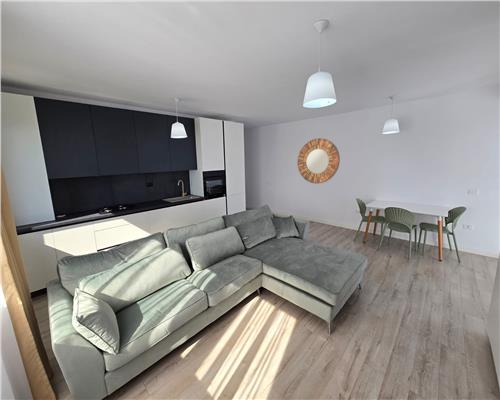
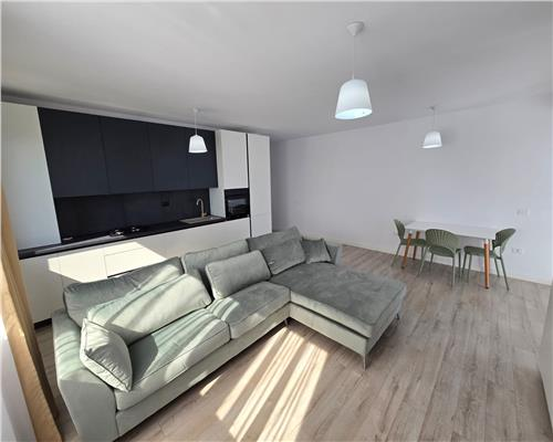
- home mirror [297,137,341,185]
